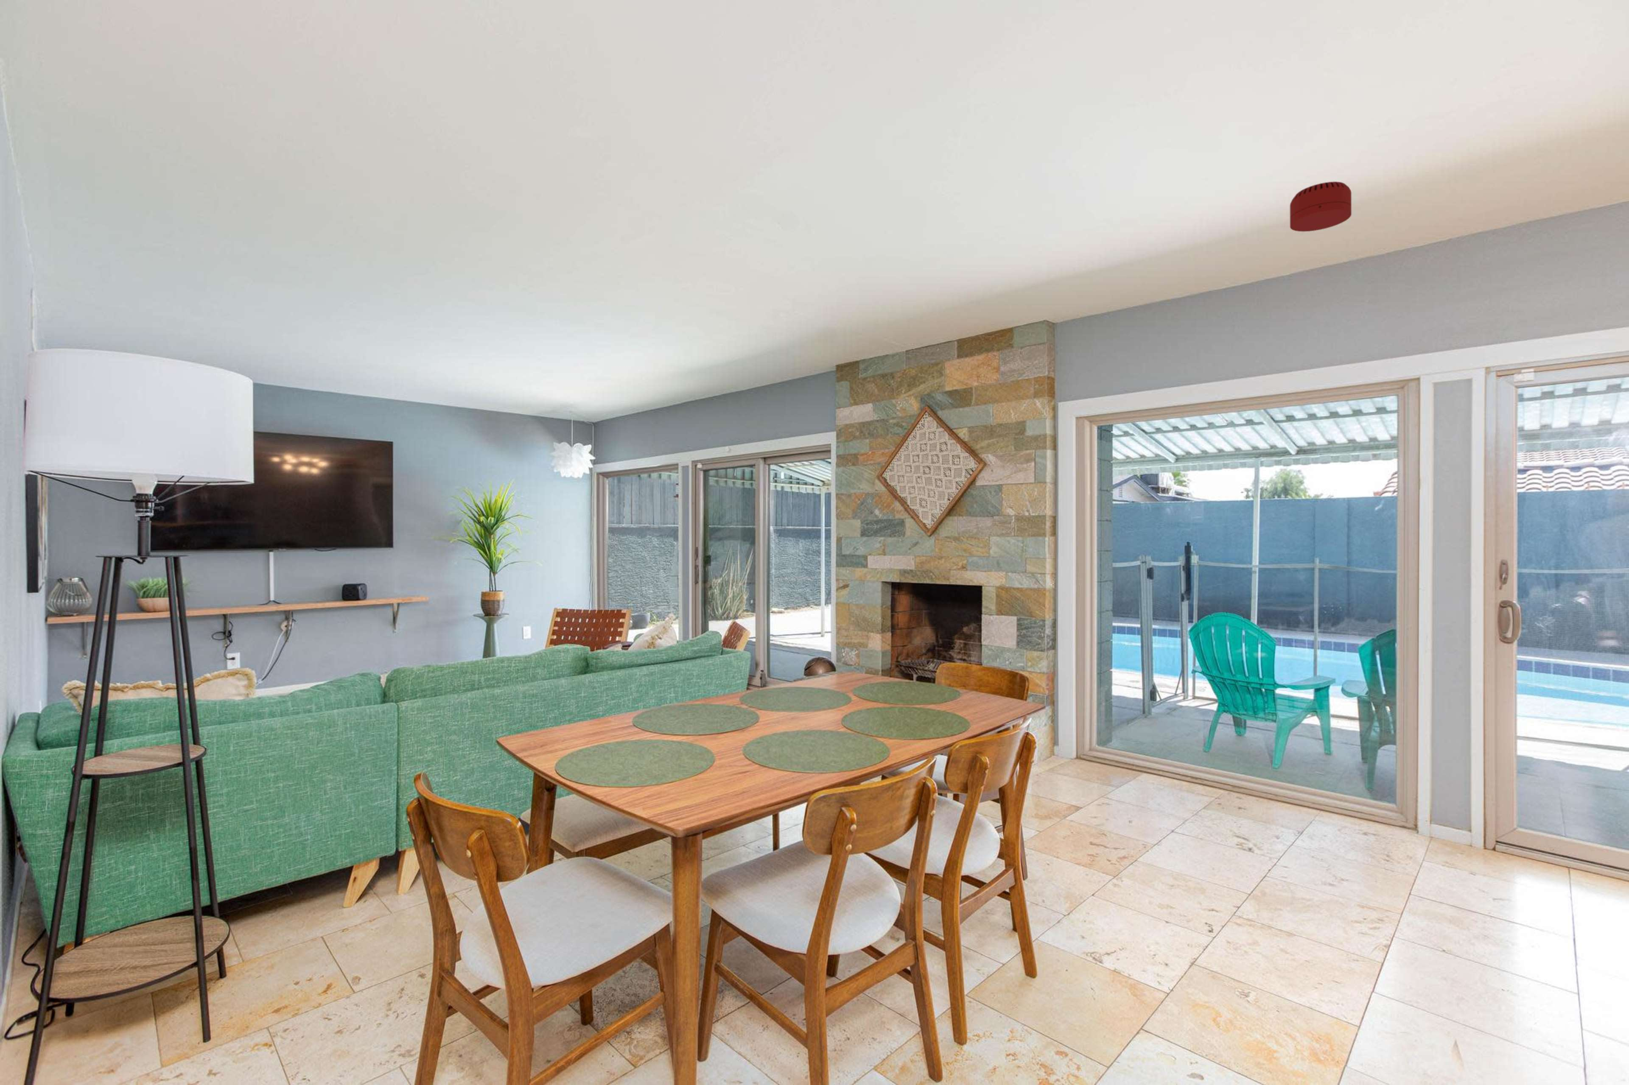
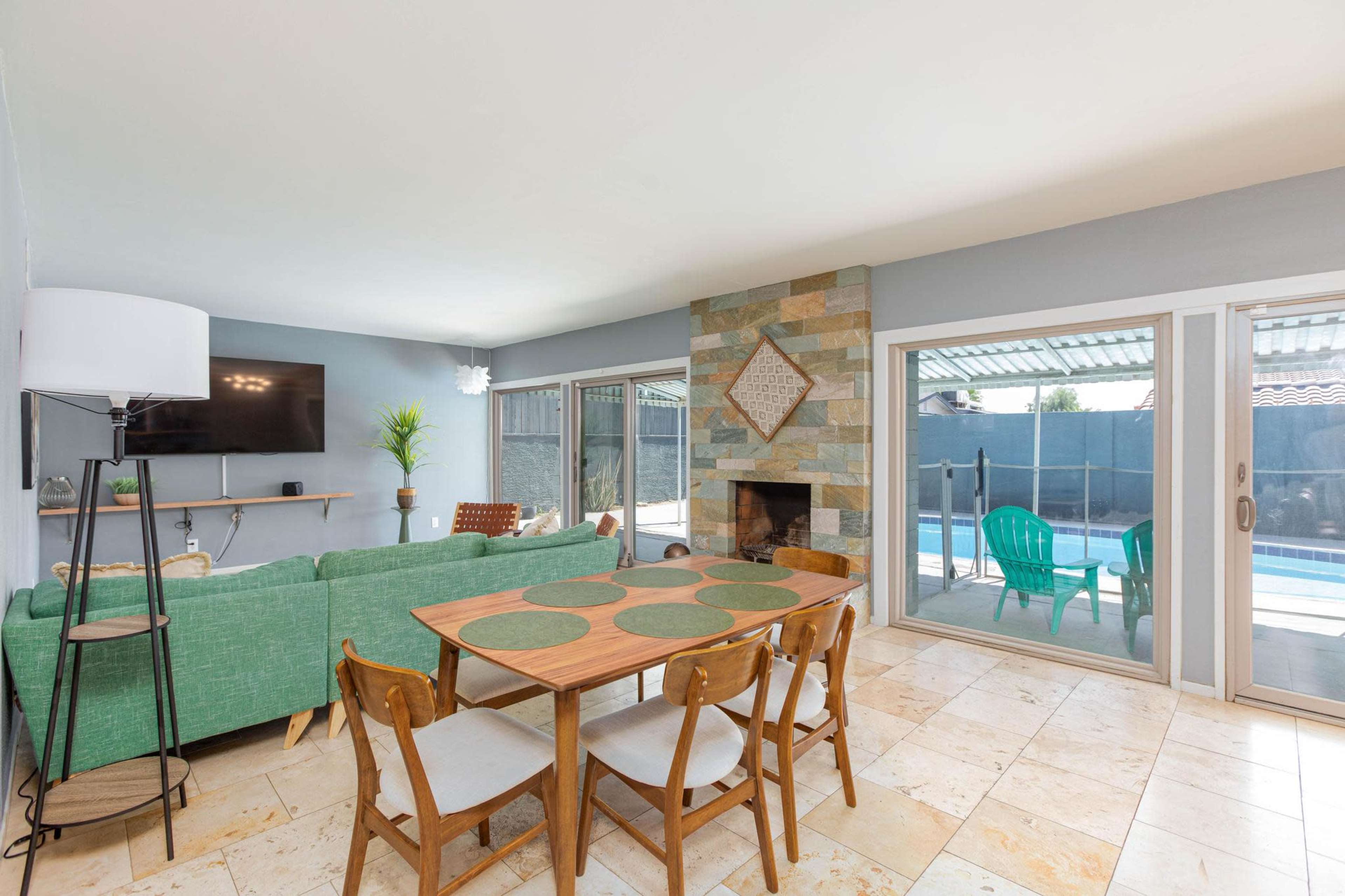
- smoke detector [1290,182,1352,232]
